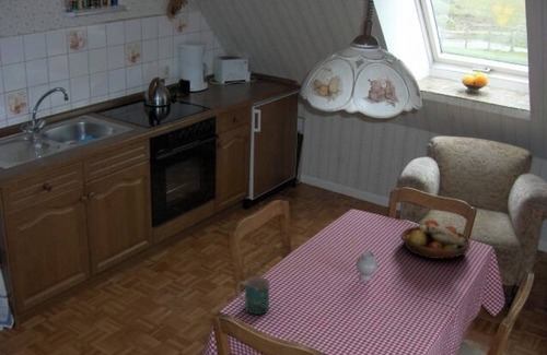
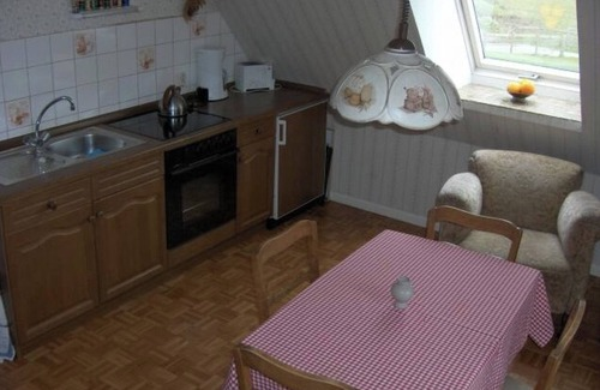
- fruit bowl [399,218,472,260]
- mug [235,276,270,316]
